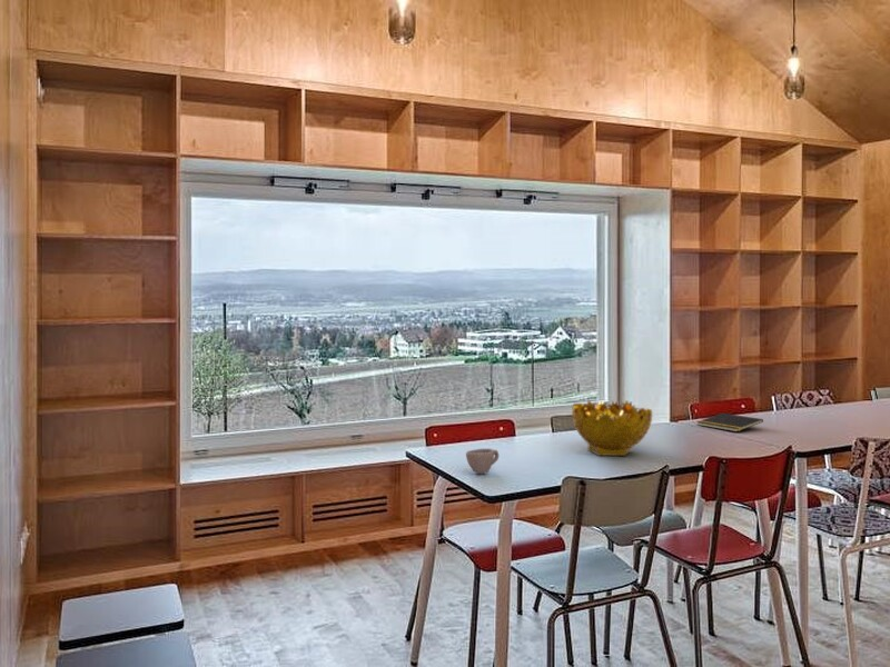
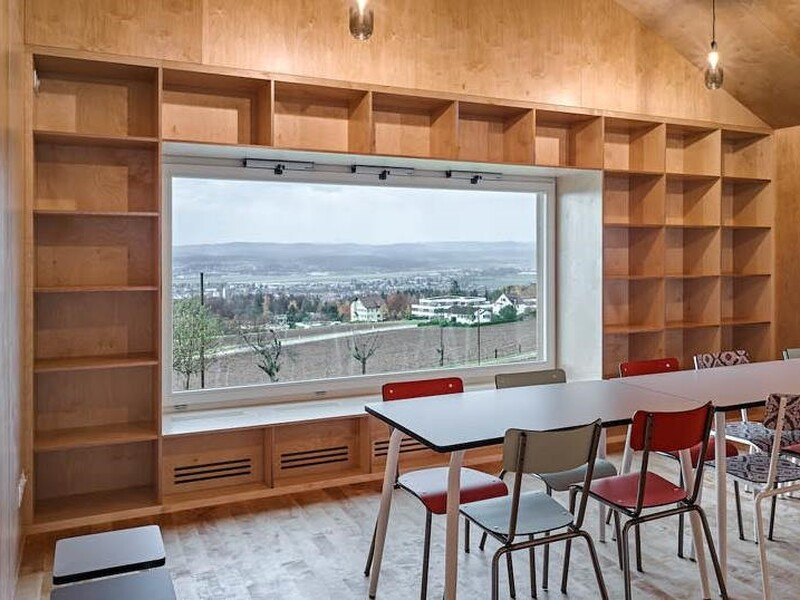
- notepad [696,412,764,432]
- cup [465,447,500,475]
- decorative bowl [571,399,654,457]
